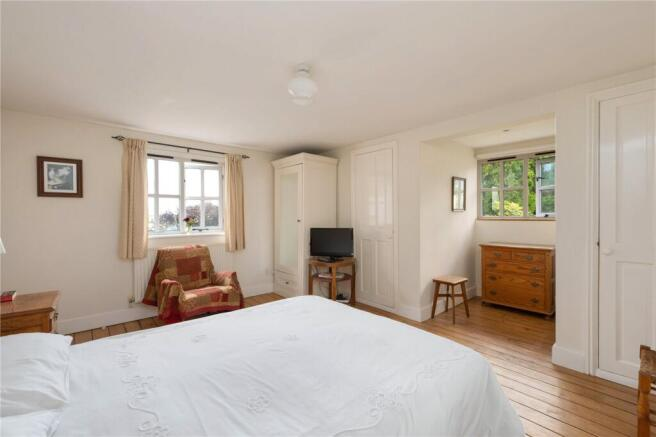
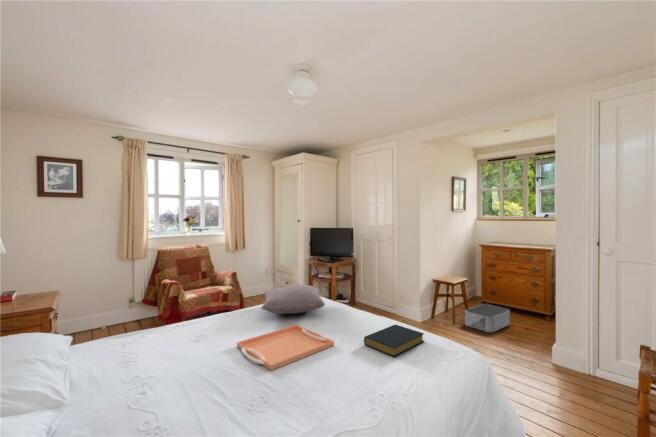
+ serving tray [236,324,335,371]
+ hardback book [363,324,425,358]
+ pillow [260,284,326,315]
+ storage bin [464,303,511,333]
